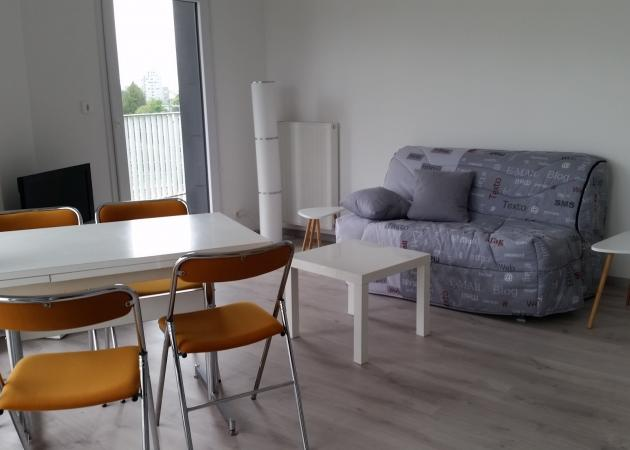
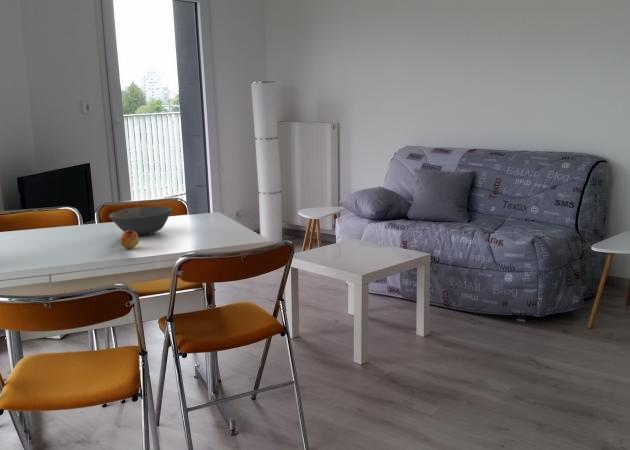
+ bowl [108,206,173,236]
+ fruit [120,230,140,249]
